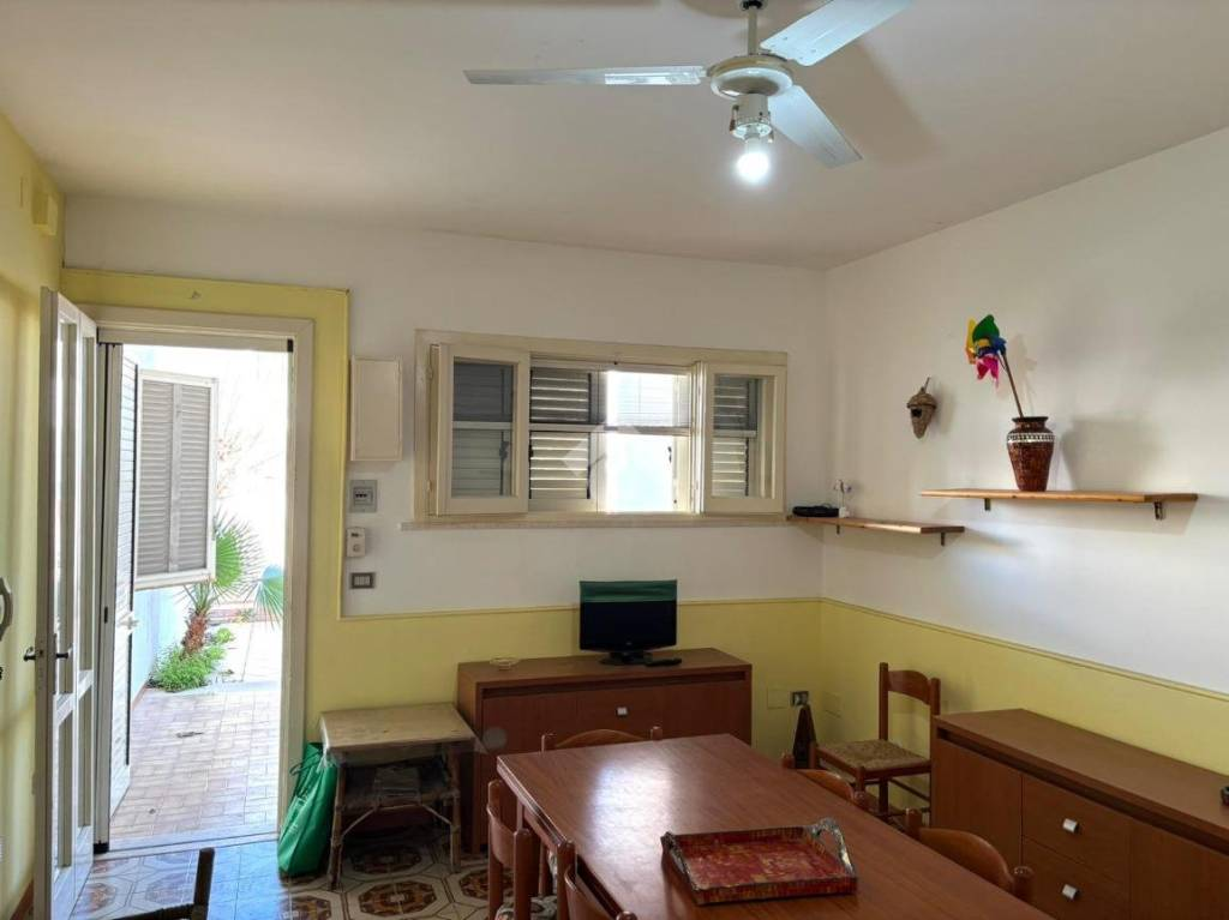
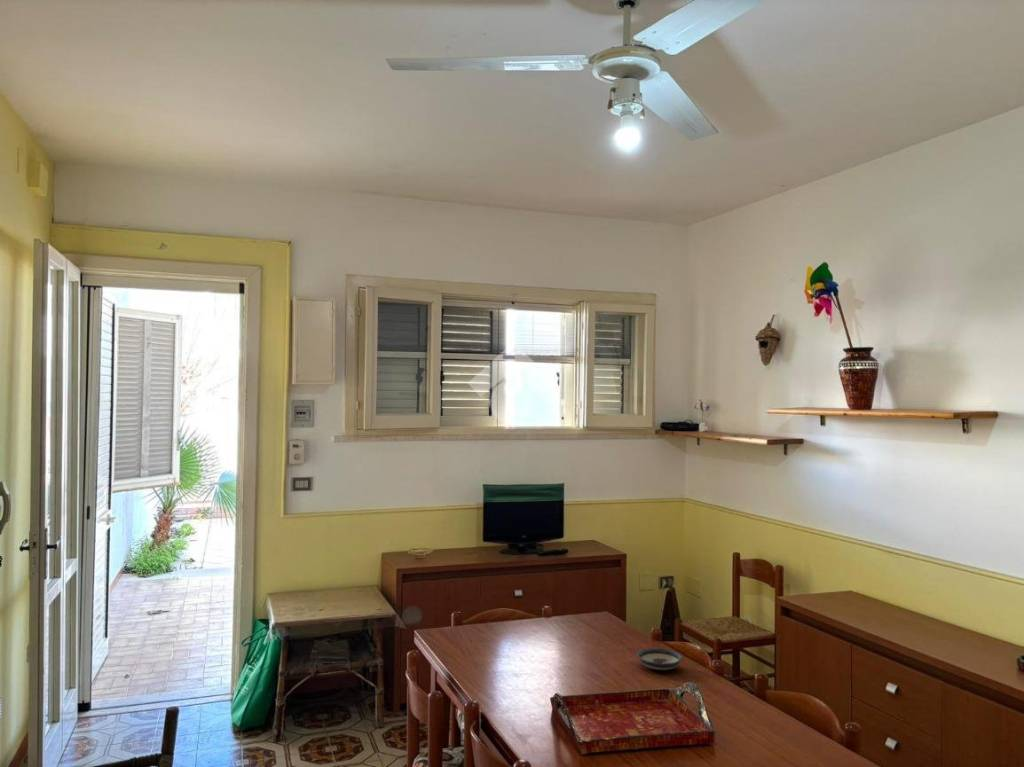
+ saucer [636,647,683,671]
